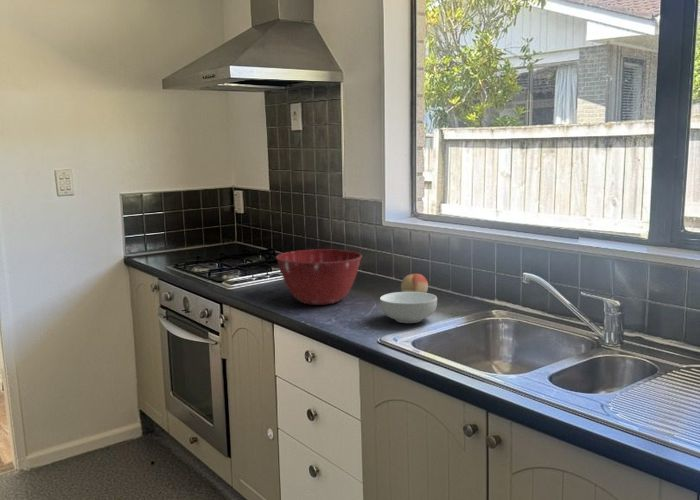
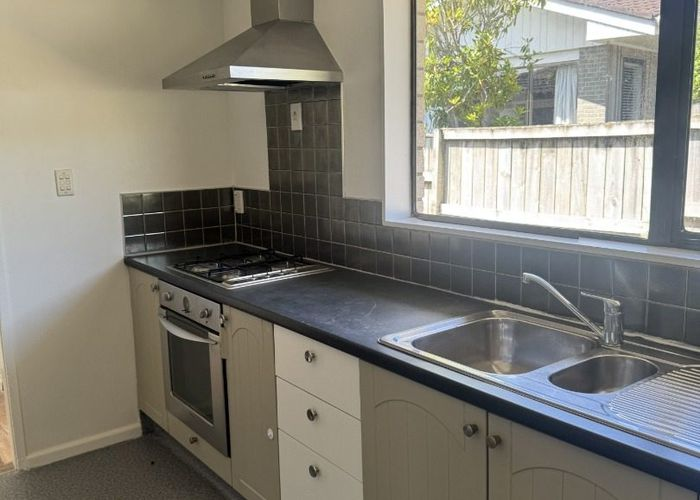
- cereal bowl [379,291,438,324]
- mixing bowl [275,248,363,306]
- fruit [400,273,429,293]
